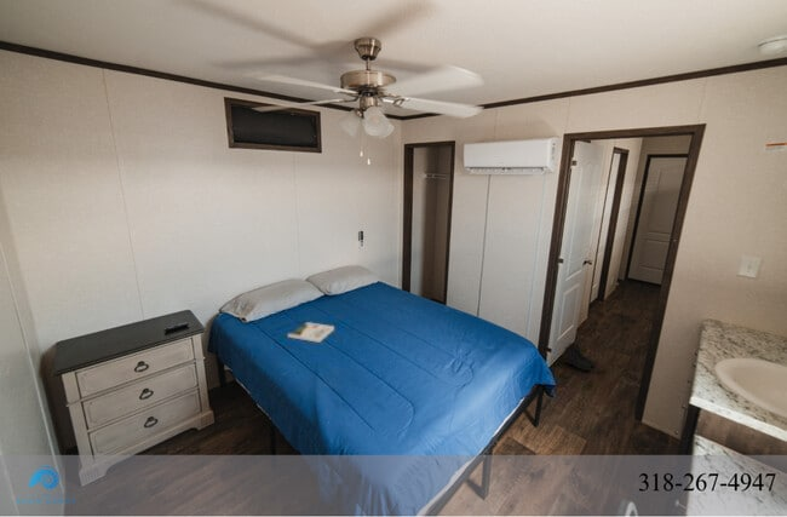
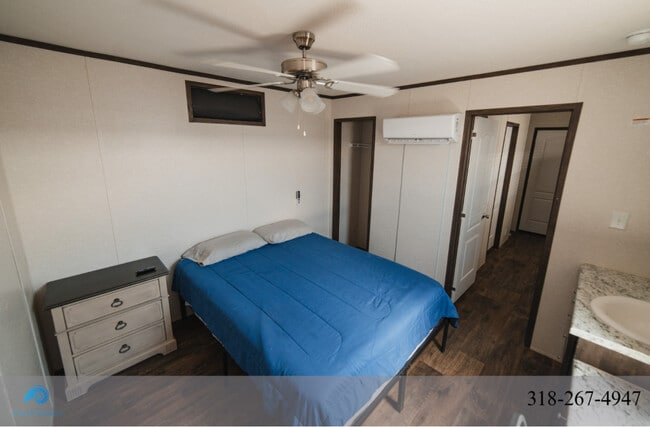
- book [287,321,335,344]
- boots [563,341,594,372]
